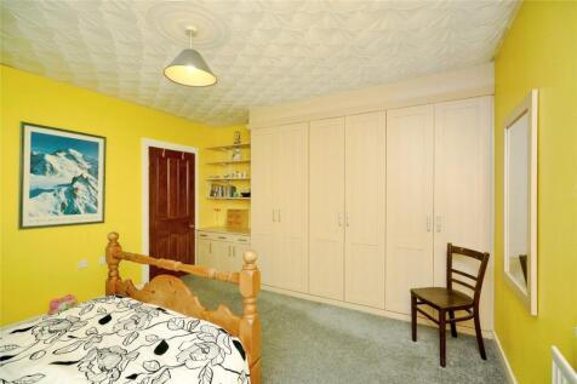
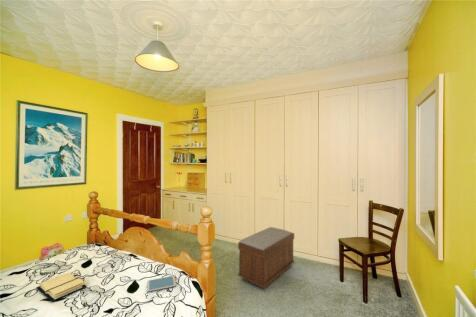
+ book [35,272,88,303]
+ bench [237,226,295,290]
+ tablet [146,275,177,293]
